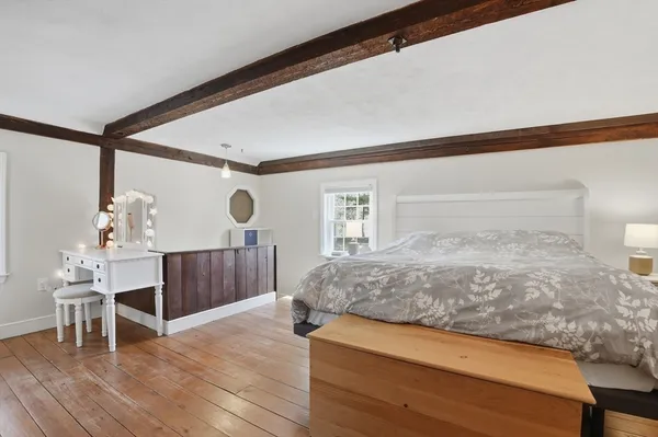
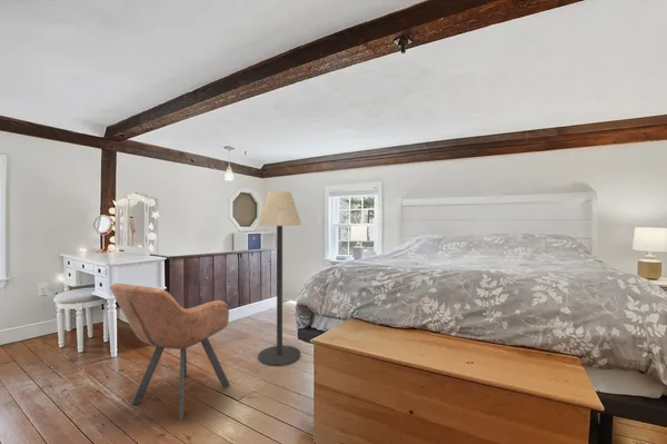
+ floor lamp [257,190,302,367]
+ armchair [109,283,231,423]
